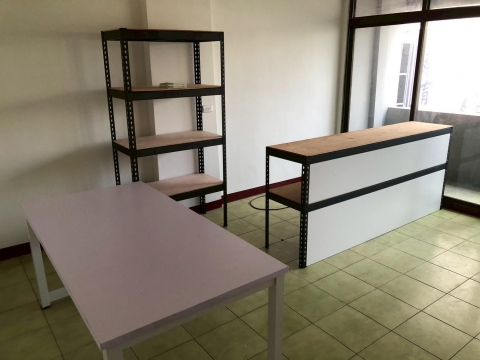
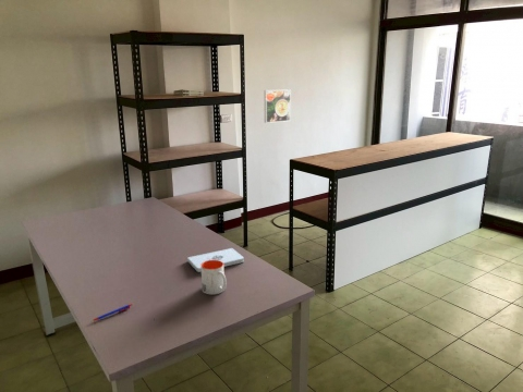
+ pen [92,303,133,322]
+ notepad [186,247,245,273]
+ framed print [264,88,292,124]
+ mug [200,260,228,295]
